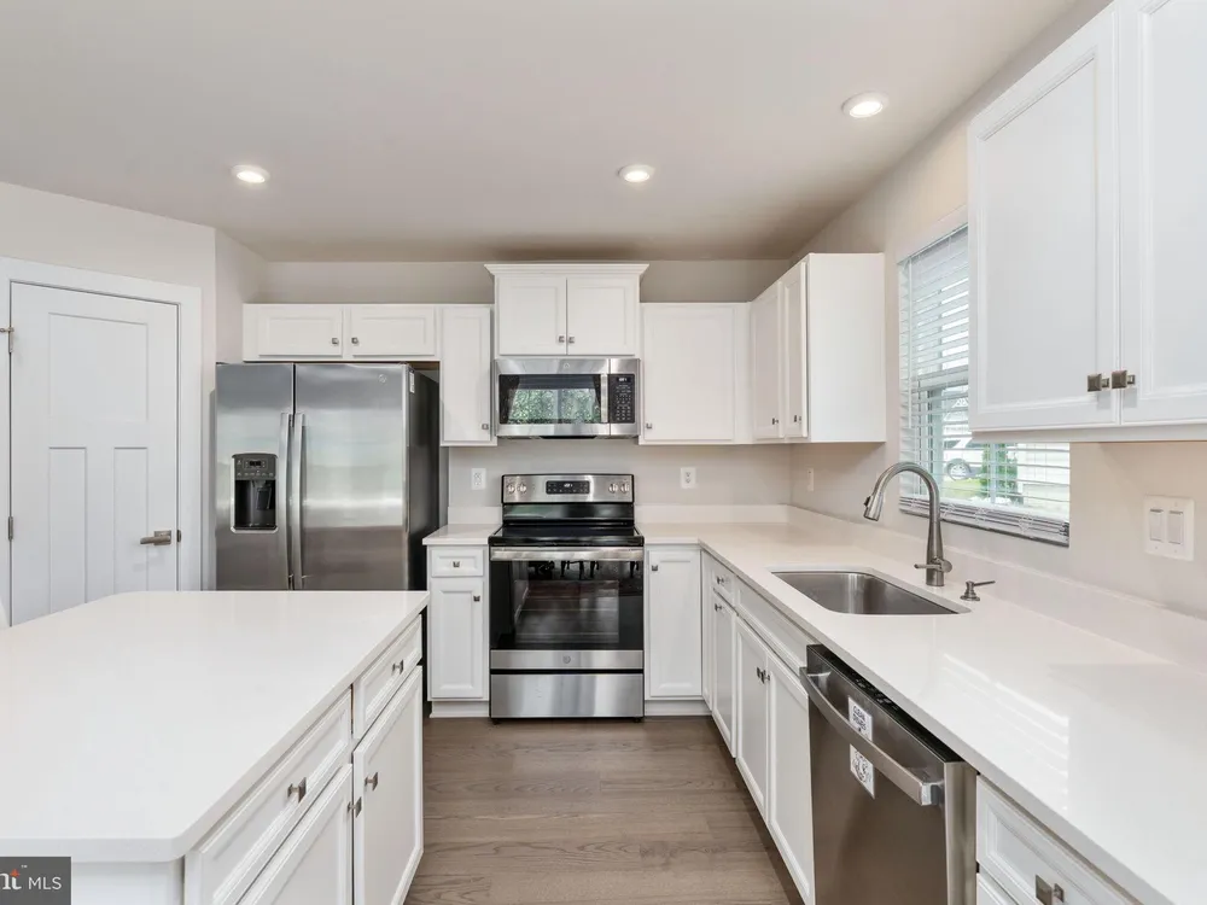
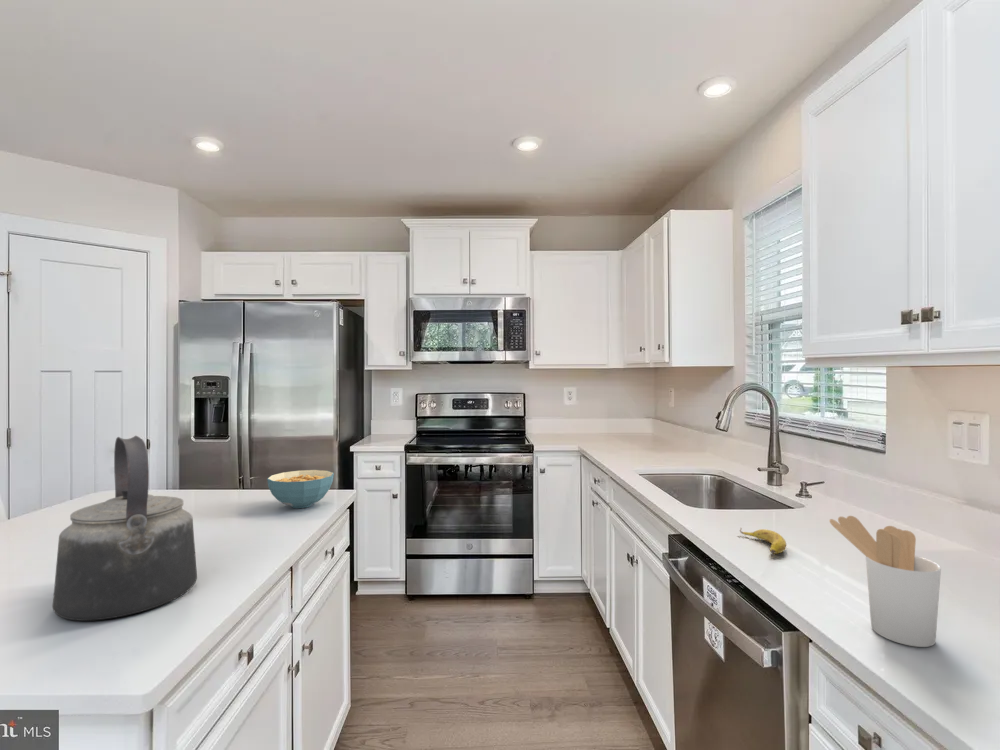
+ cereal bowl [266,469,335,509]
+ kettle [52,435,198,622]
+ banana [739,527,787,555]
+ utensil holder [829,515,942,648]
